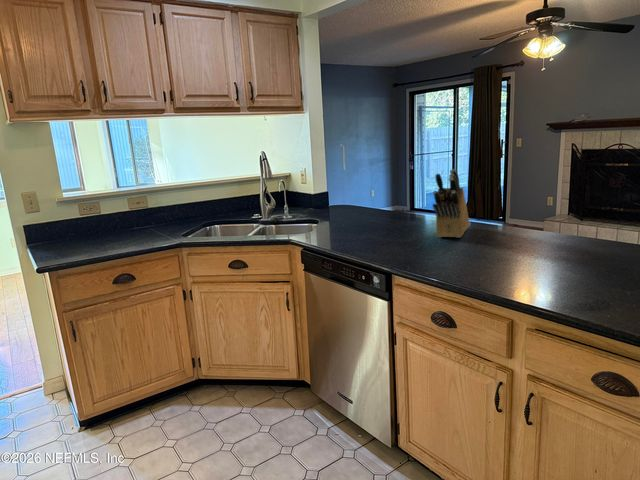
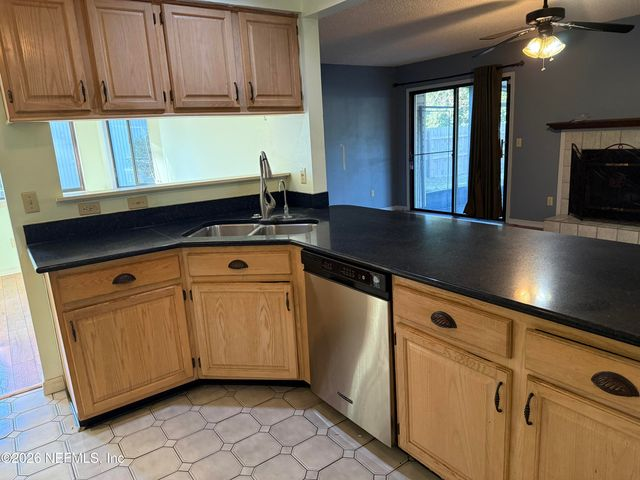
- knife block [432,168,470,239]
